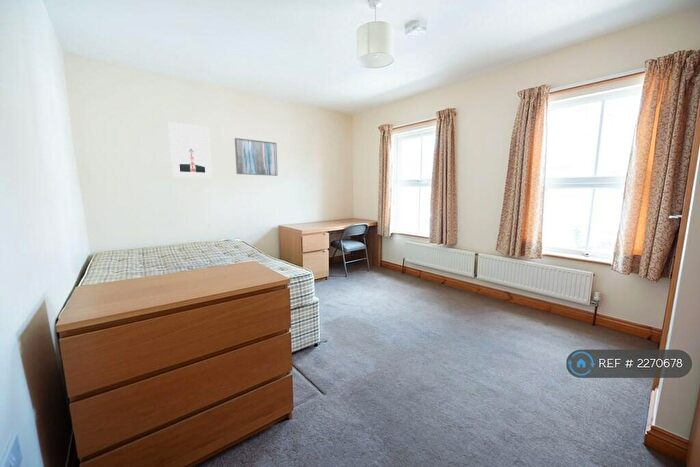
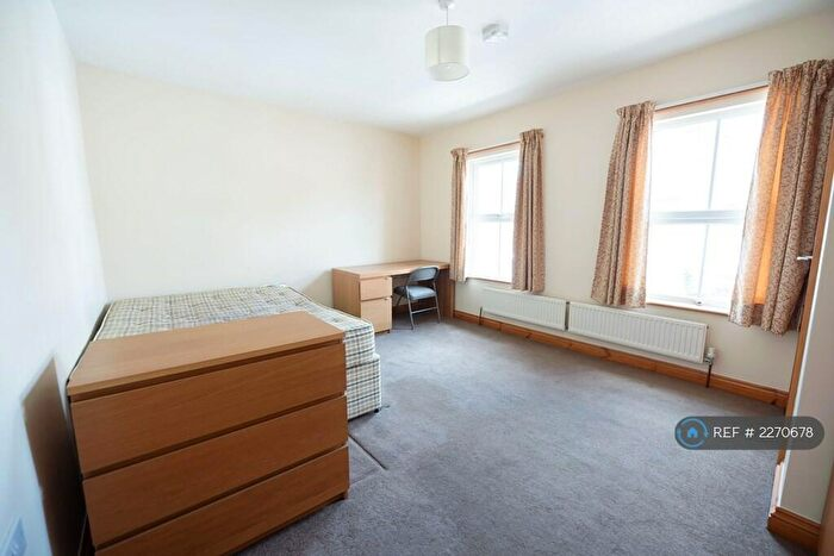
- wall art [234,137,279,177]
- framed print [168,121,213,180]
